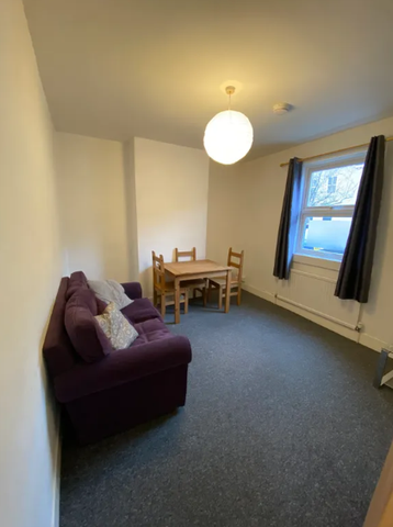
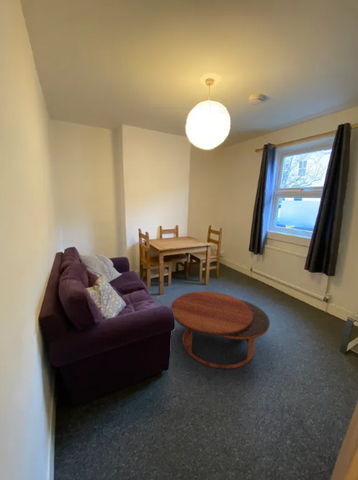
+ coffee table [170,290,271,370]
